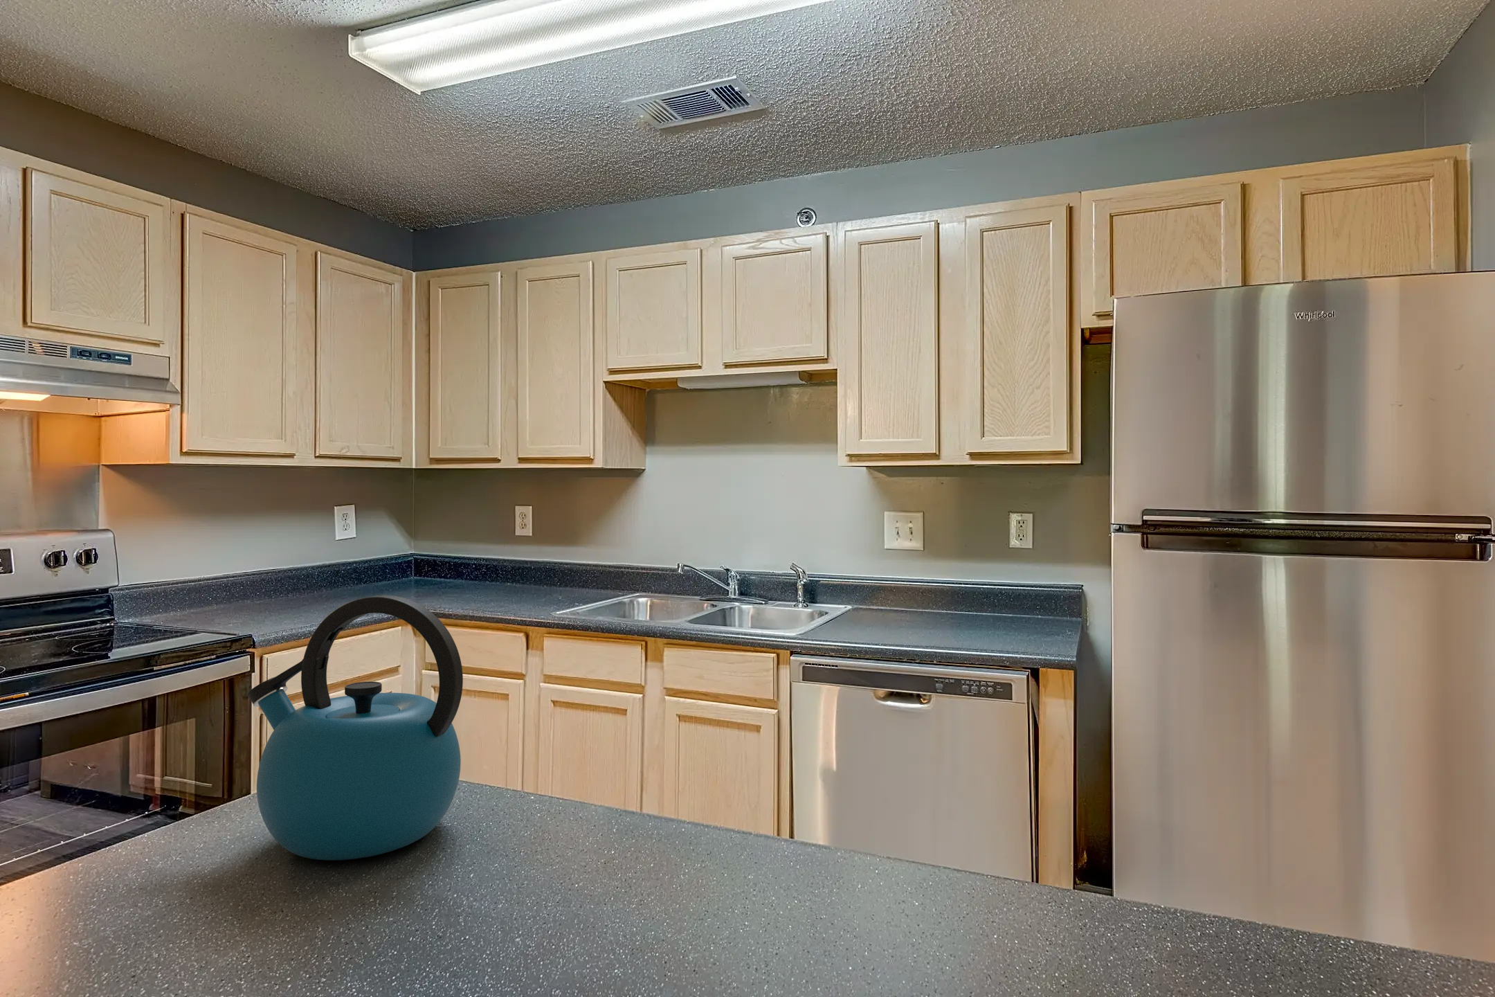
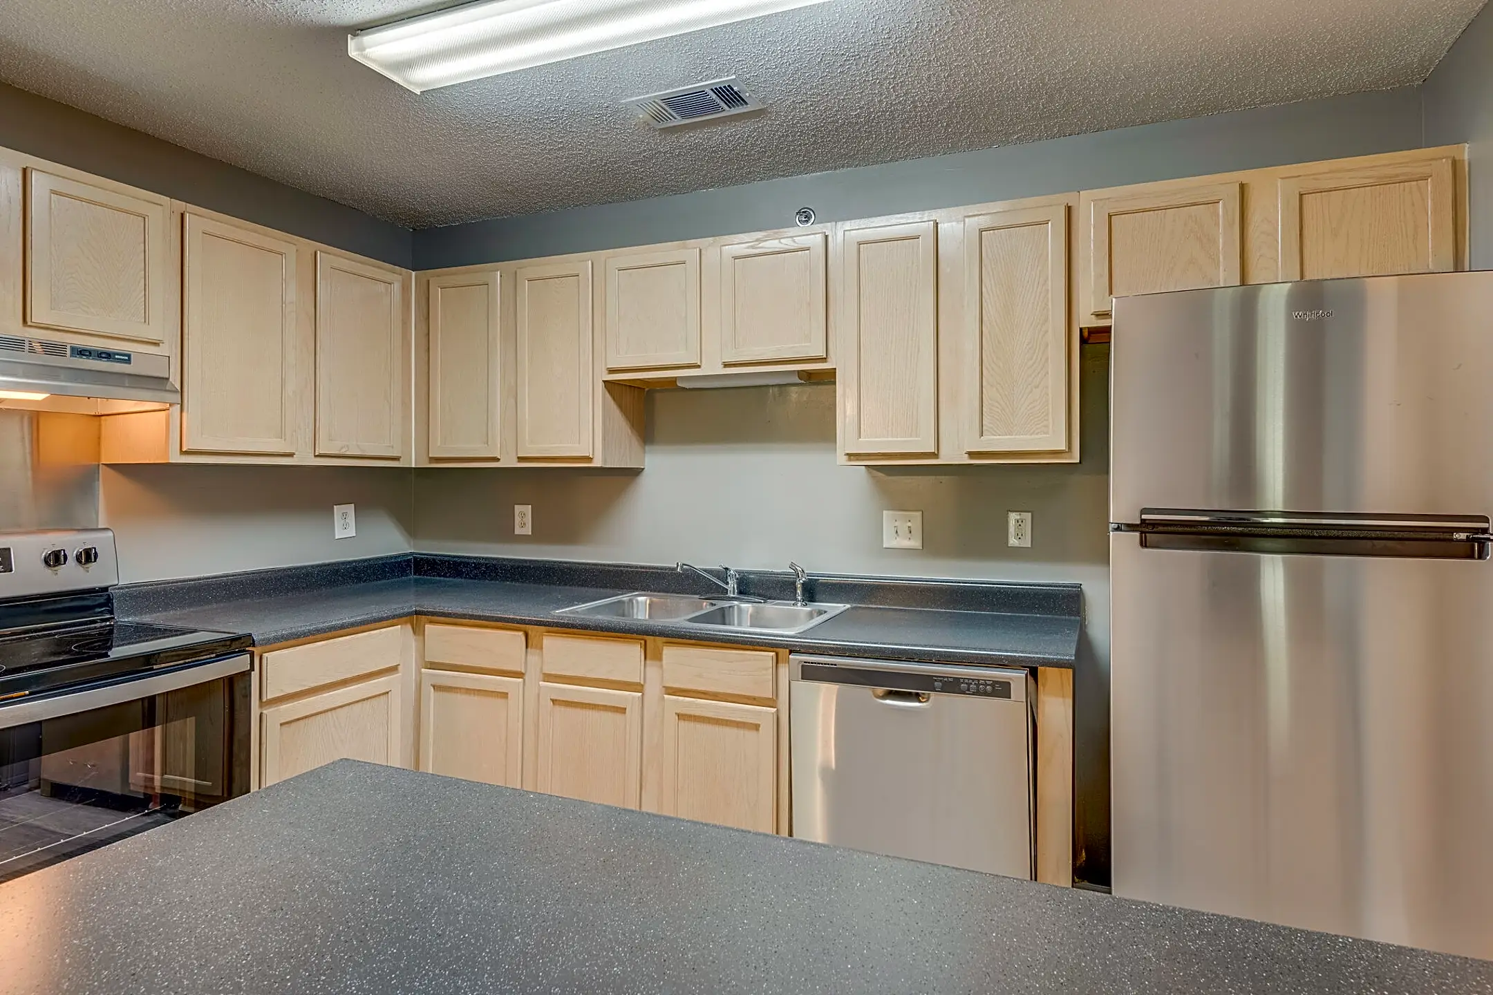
- kettle [247,594,464,861]
